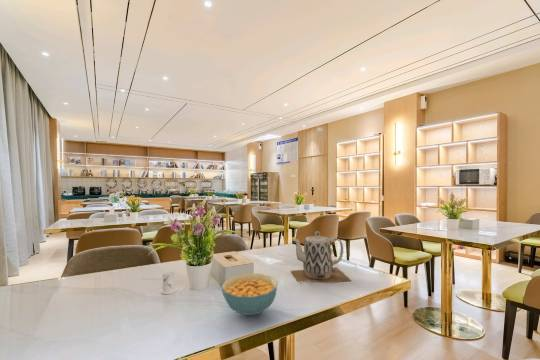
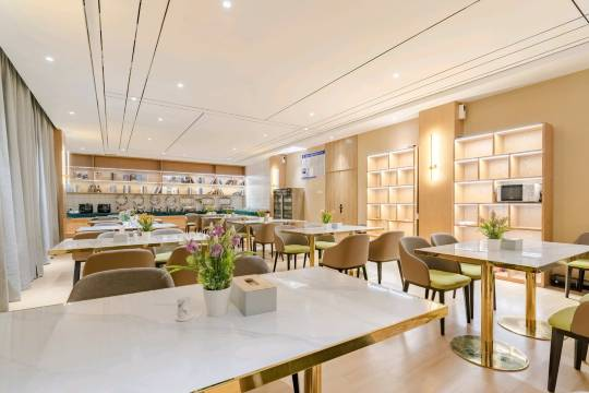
- cereal bowl [220,272,278,316]
- teapot [290,230,352,284]
